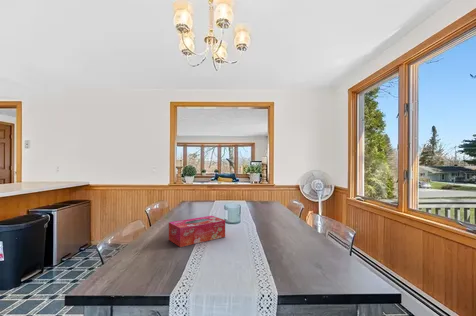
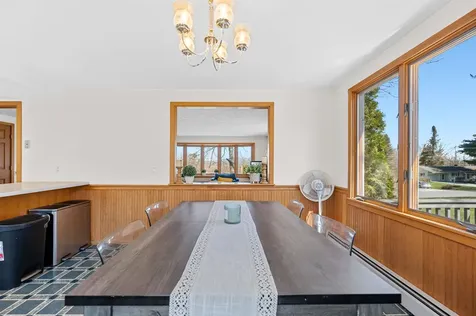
- tissue box [168,215,226,248]
